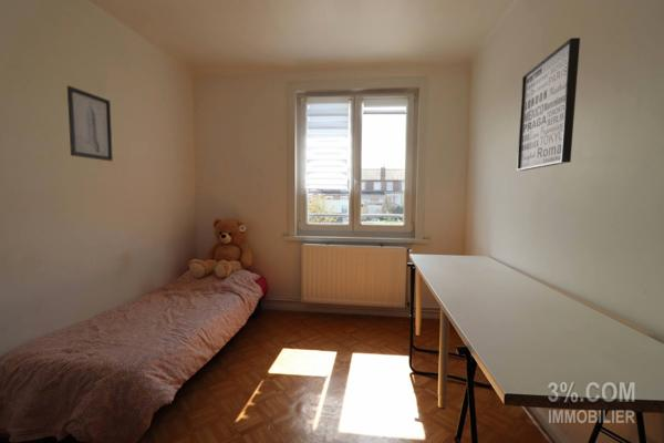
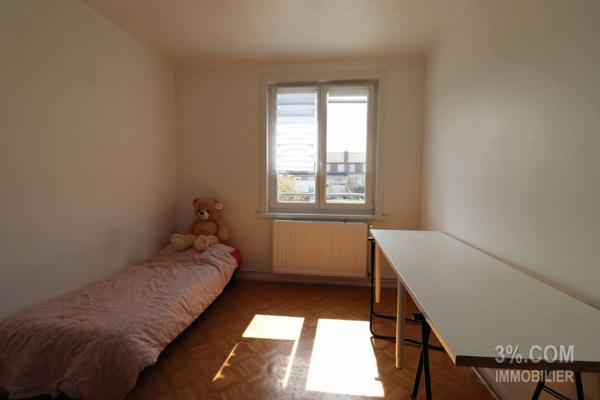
- wall art [66,84,114,162]
- wall art [516,37,581,172]
